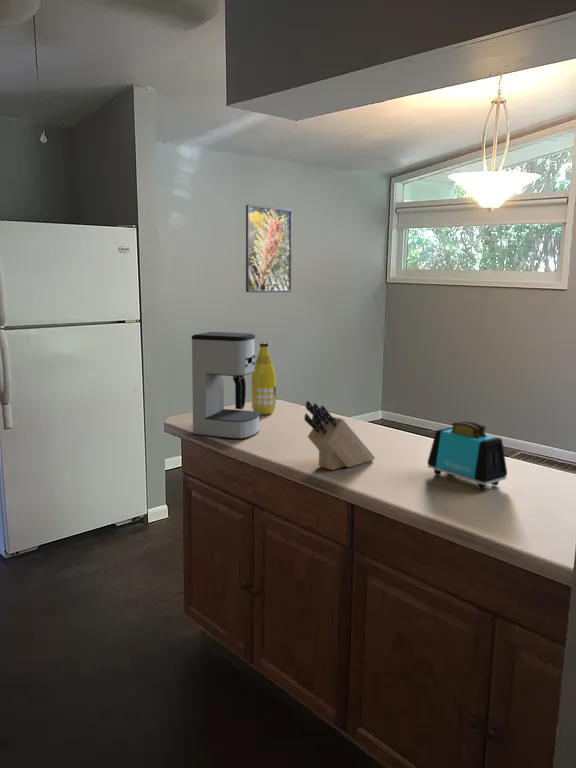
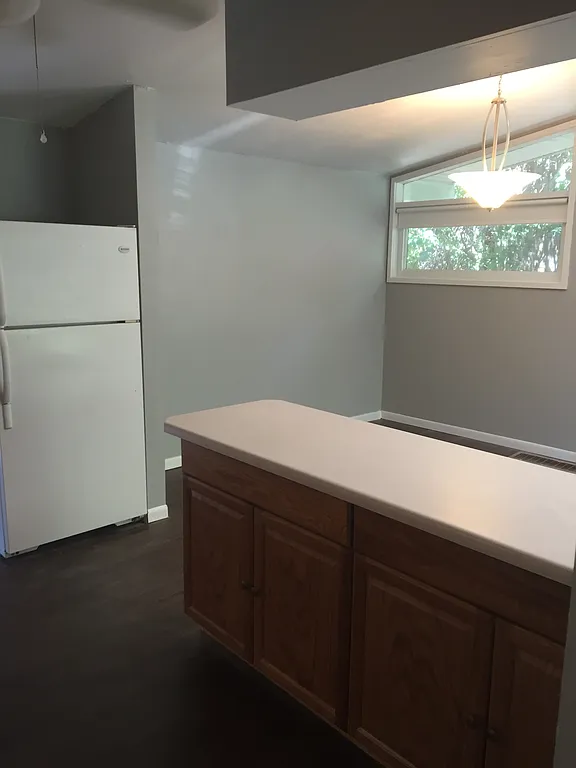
- toaster [427,420,508,490]
- coffee maker [191,331,261,441]
- bottle [251,342,277,415]
- knife block [303,400,376,471]
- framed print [245,204,293,293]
